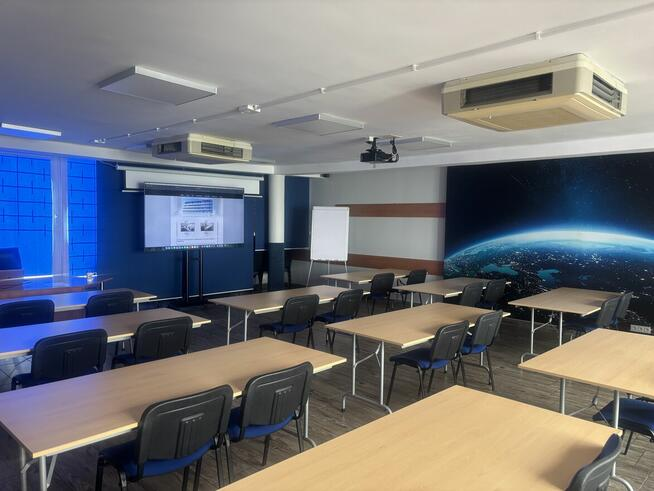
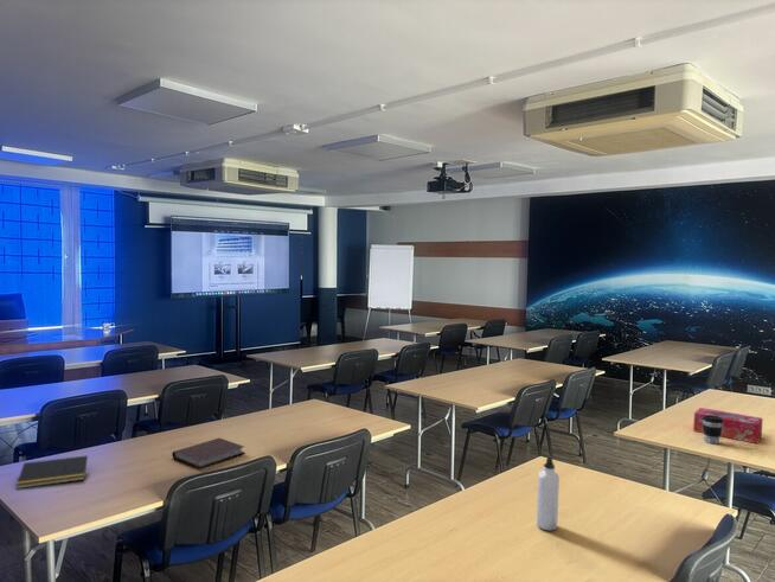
+ tissue box [692,407,764,445]
+ notebook [171,437,245,469]
+ water bottle [536,455,561,532]
+ coffee cup [703,415,723,446]
+ notepad [15,454,89,490]
